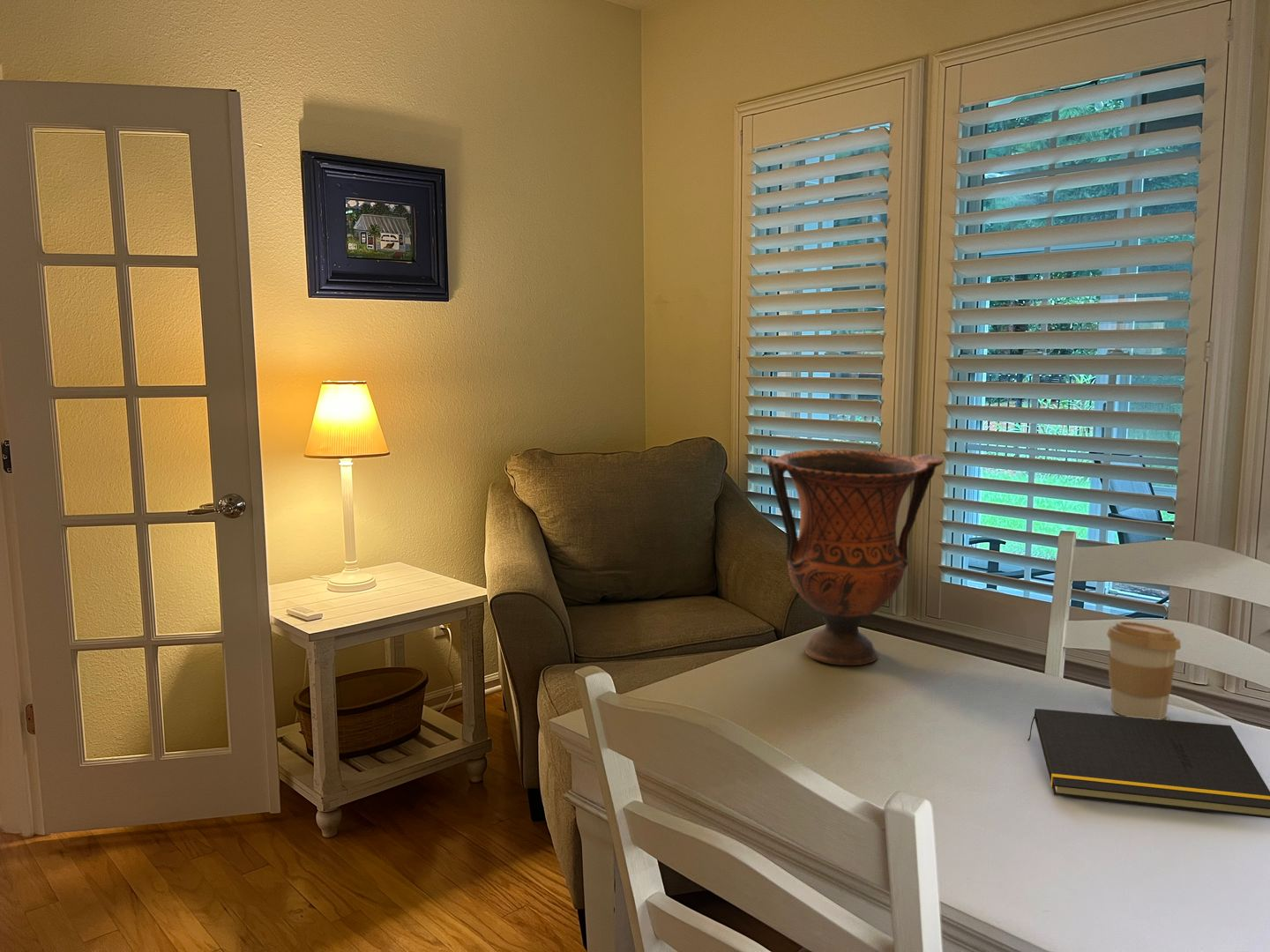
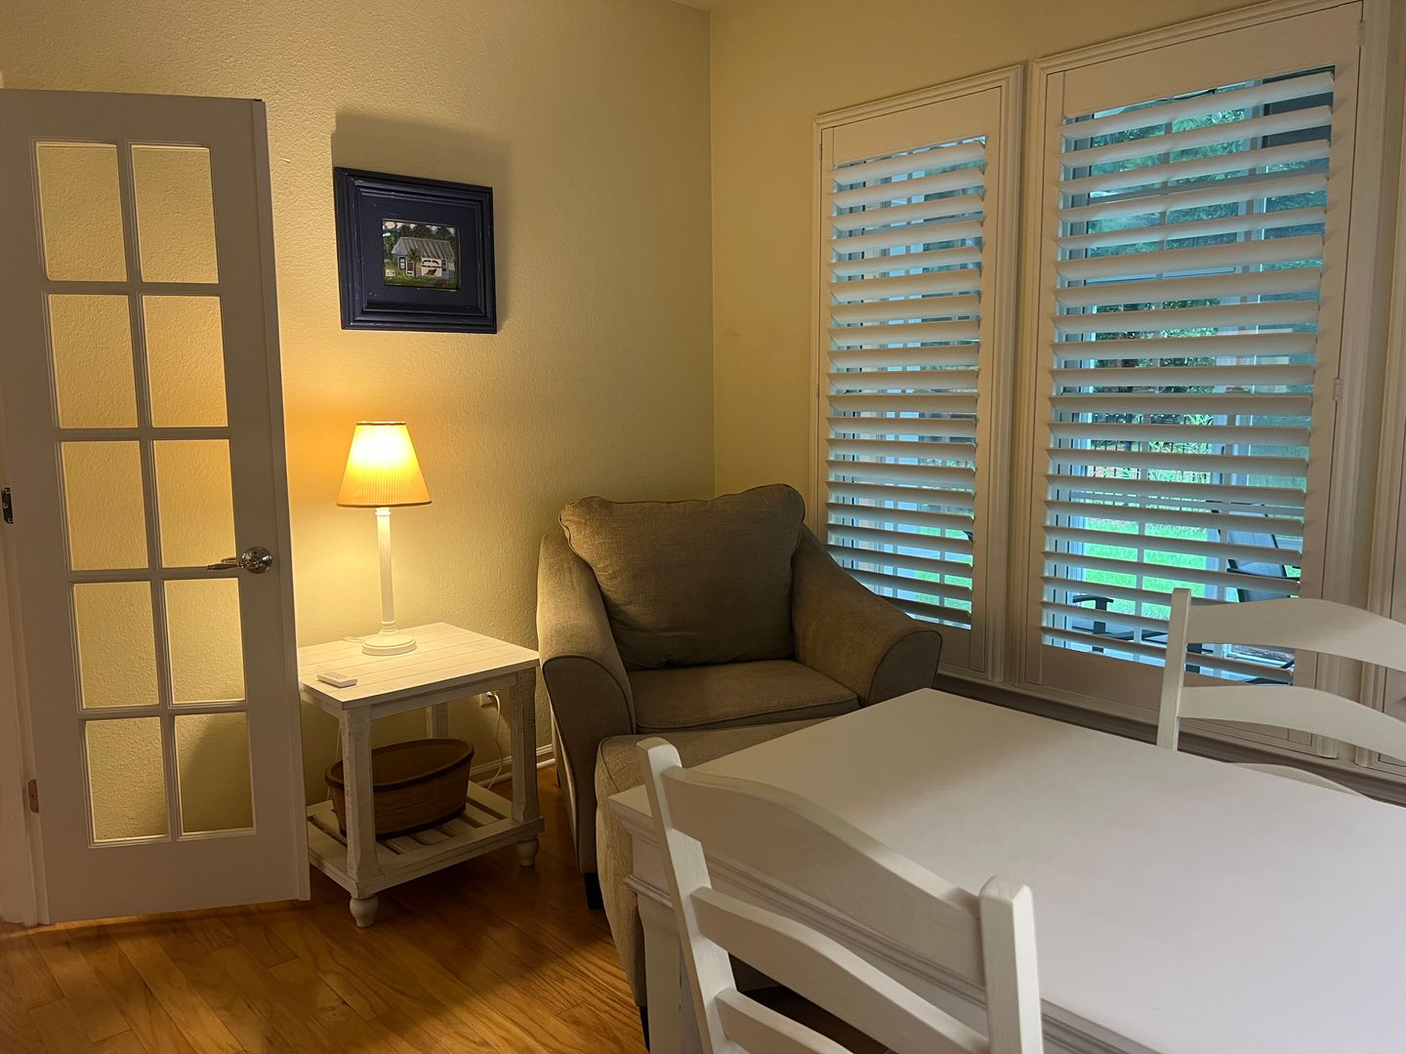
- notepad [1027,708,1270,819]
- coffee cup [1106,621,1182,719]
- vase [760,449,945,666]
